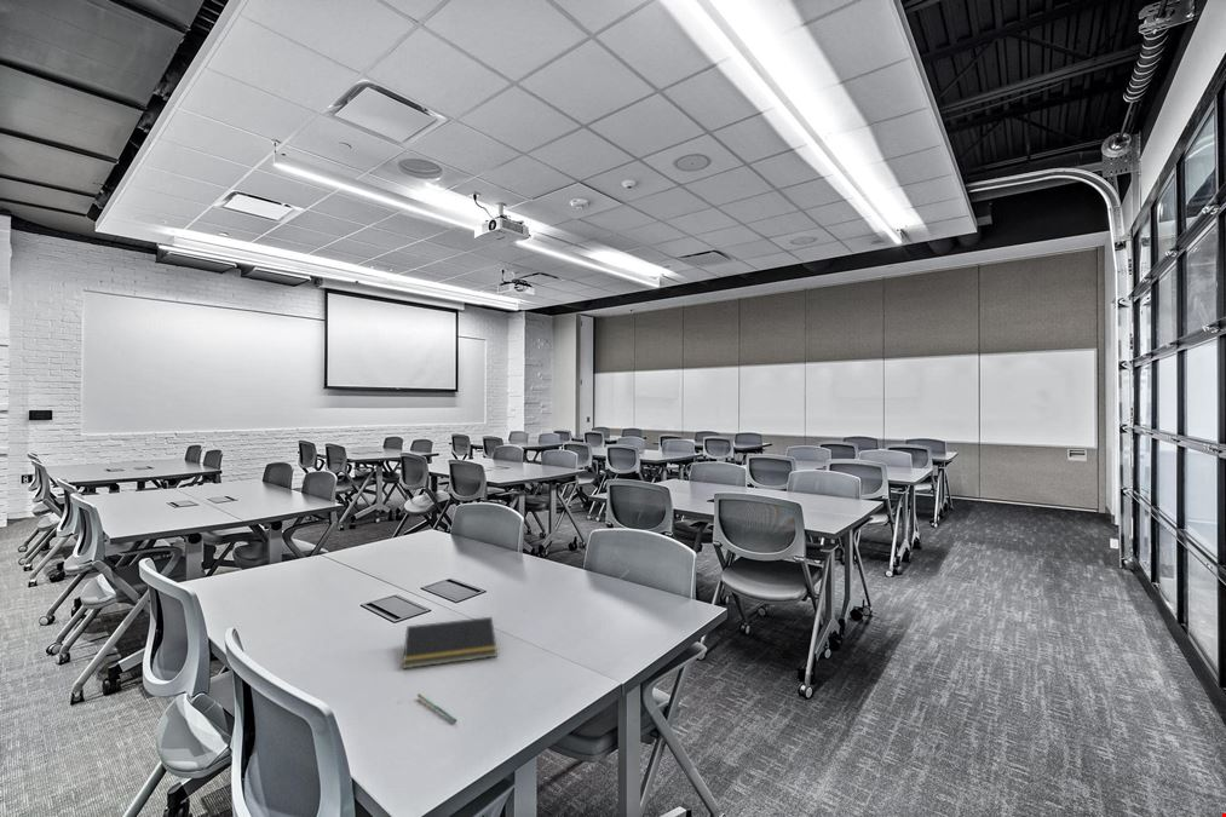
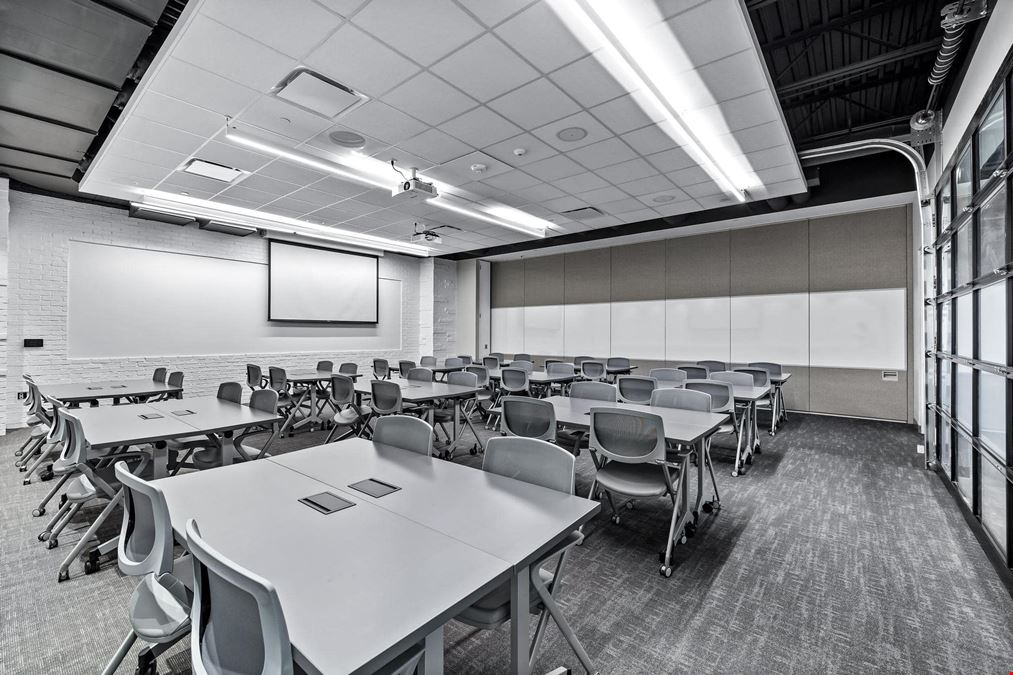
- pen [416,692,457,724]
- notepad [402,616,499,669]
